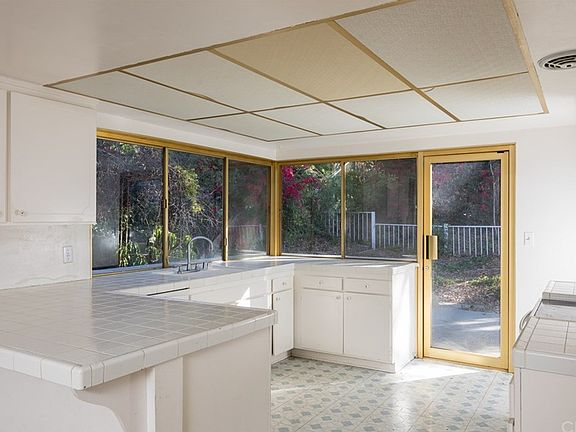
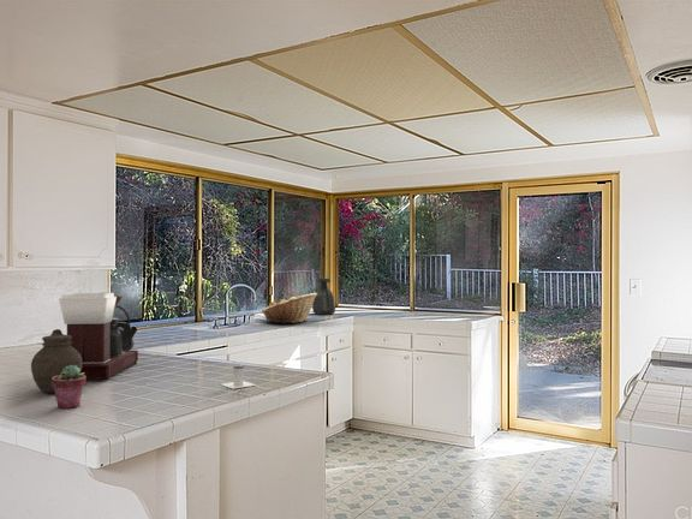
+ potted succulent [52,365,86,410]
+ salt shaker [221,364,257,389]
+ coffee maker [58,291,139,381]
+ bottle [311,278,336,316]
+ fruit basket [261,292,317,324]
+ kettle [115,305,138,351]
+ jar [30,328,82,394]
